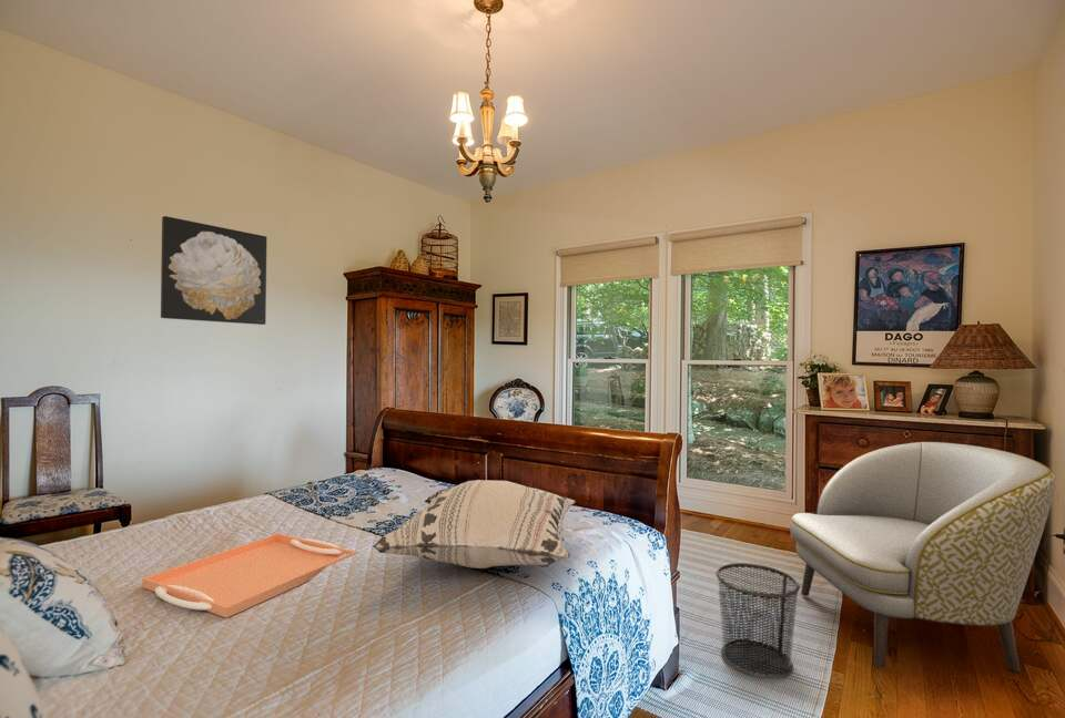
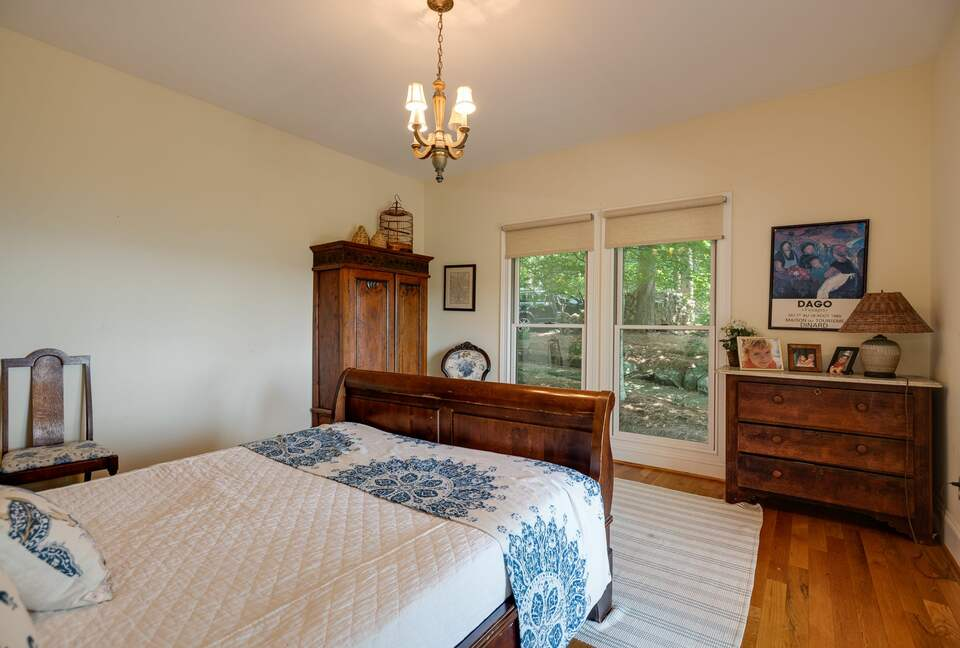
- waste bin [714,562,801,680]
- decorative pillow [372,479,577,570]
- wall art [160,215,267,326]
- armchair [789,441,1057,673]
- serving tray [141,533,357,619]
